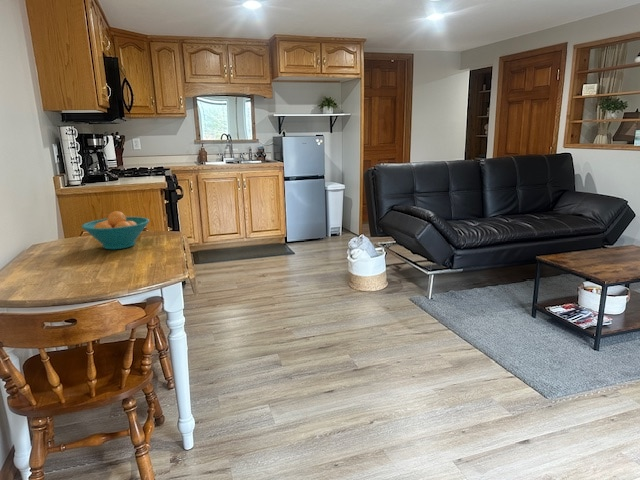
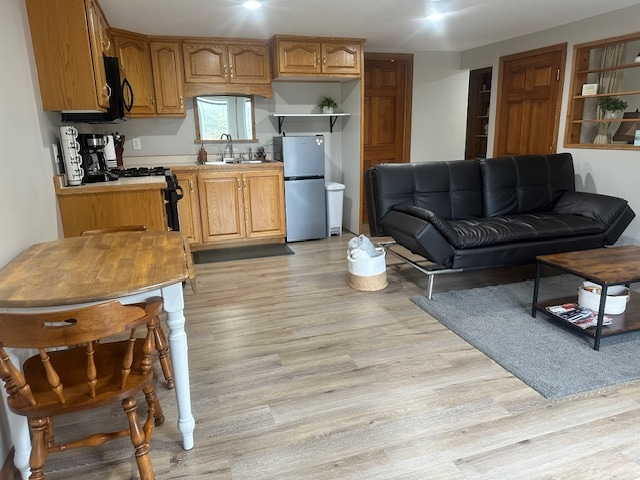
- fruit bowl [81,210,150,250]
